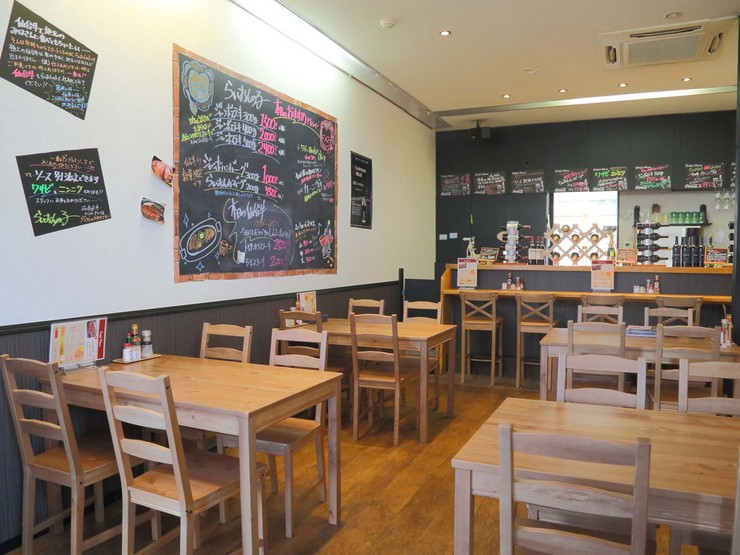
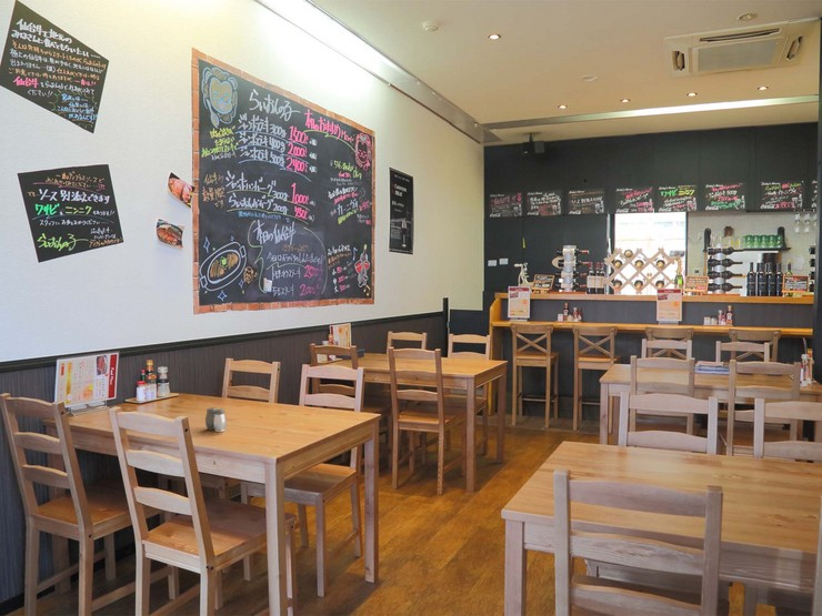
+ salt and pepper shaker [204,406,228,433]
